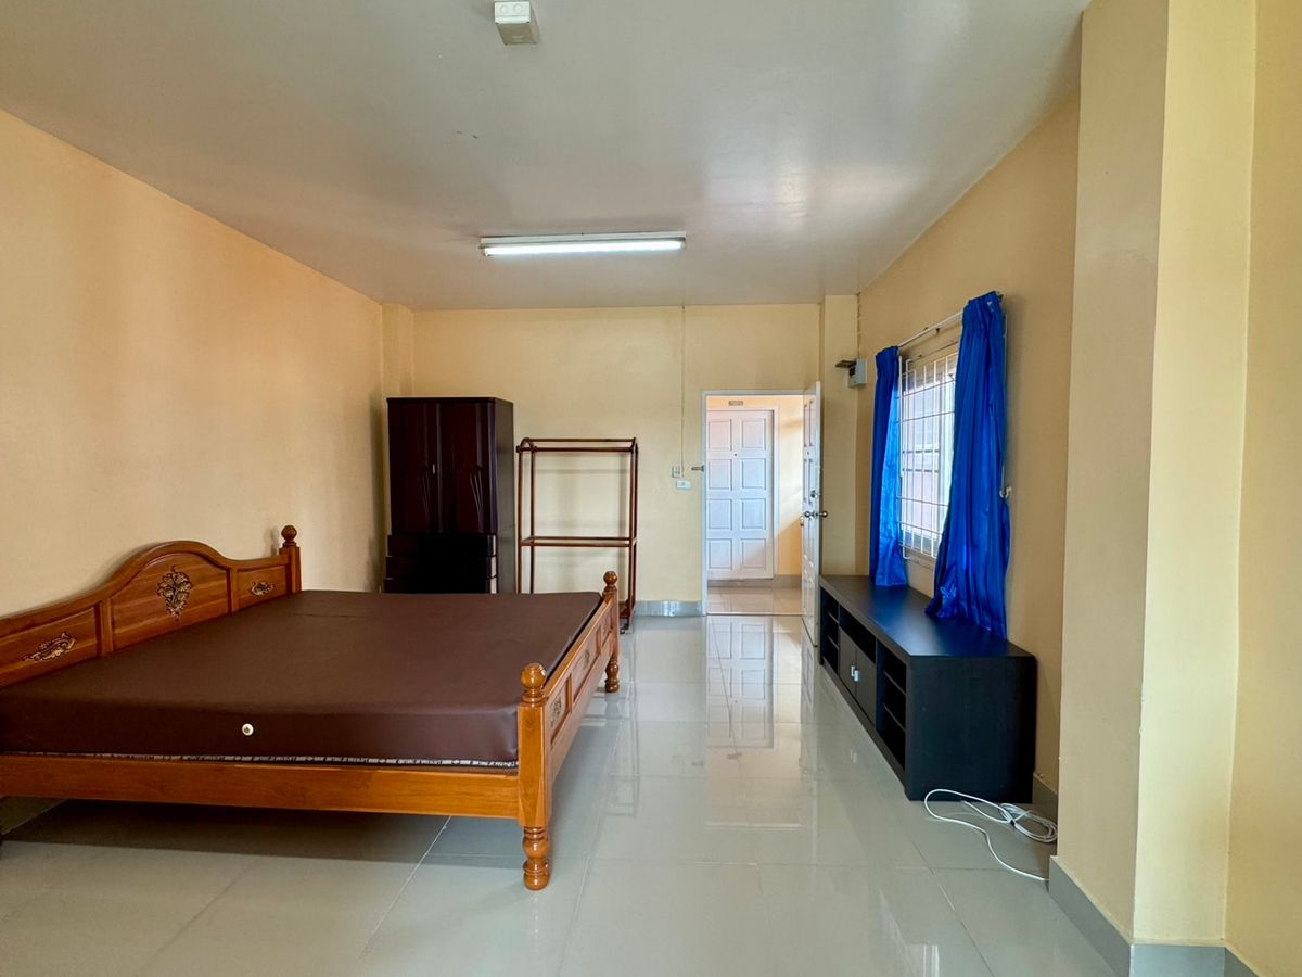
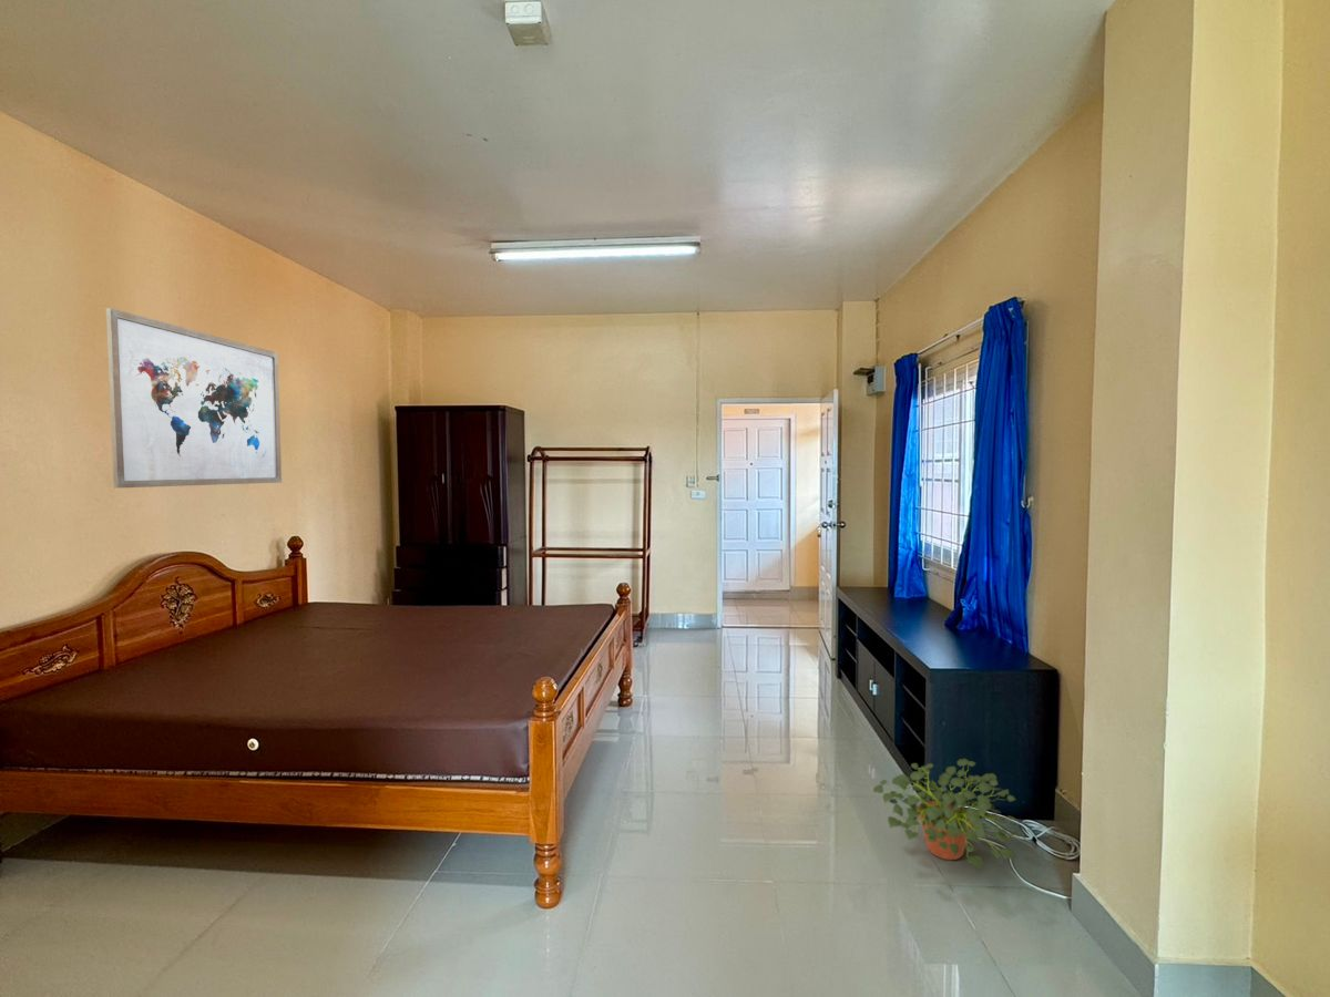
+ wall art [105,307,283,489]
+ potted plant [872,758,1026,872]
